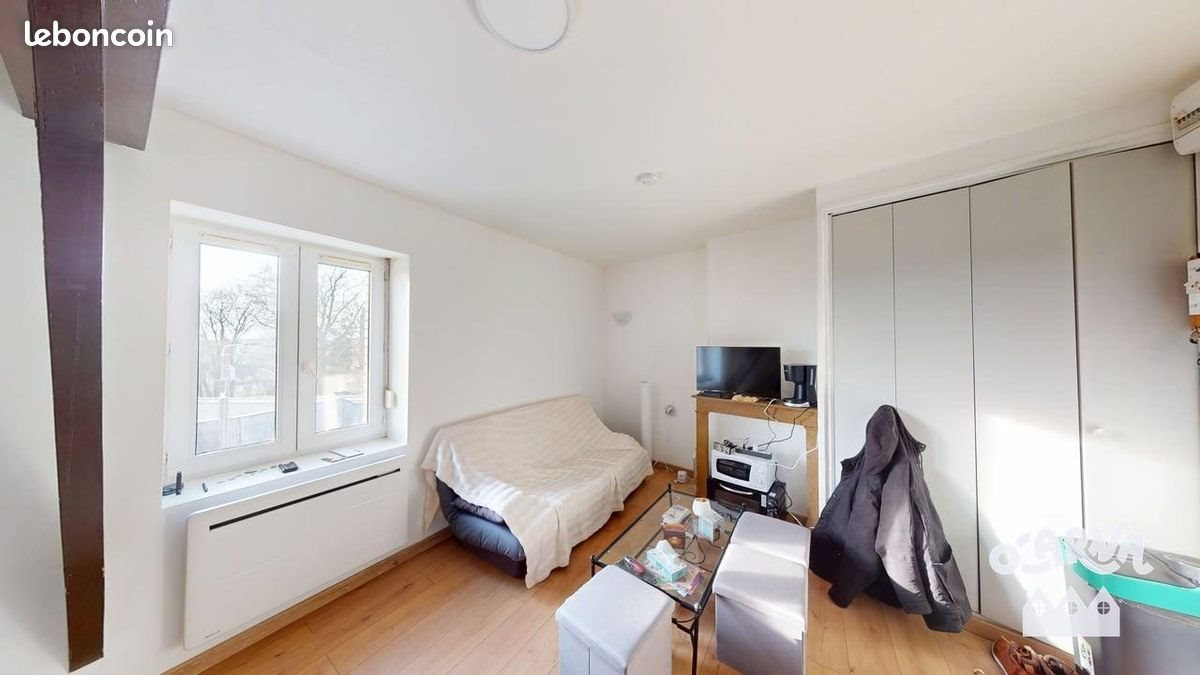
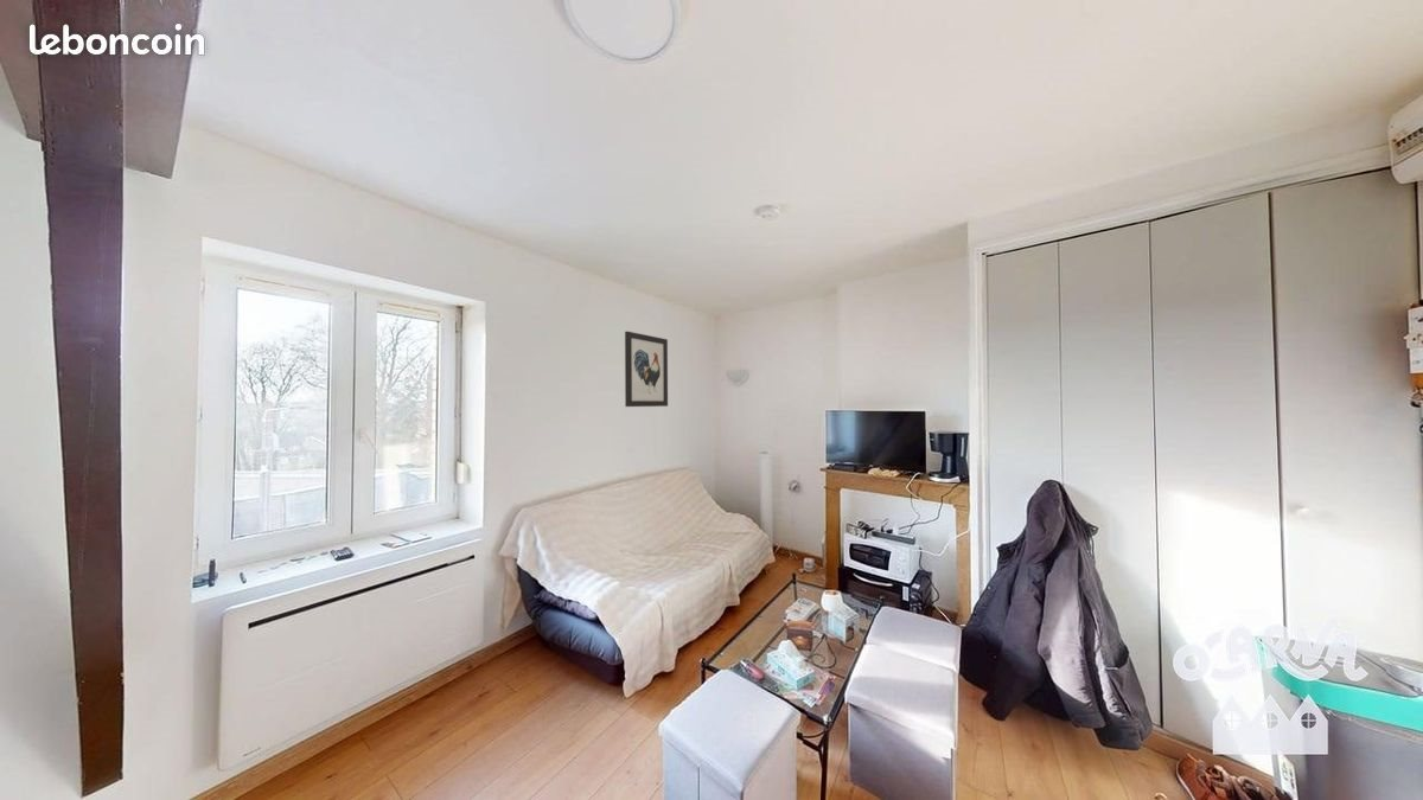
+ wall art [624,331,669,408]
